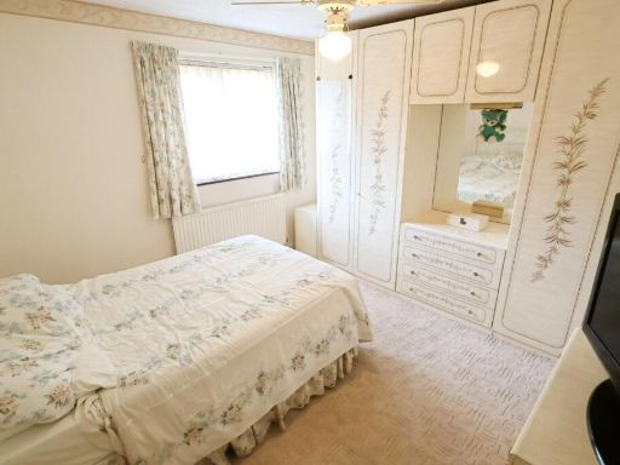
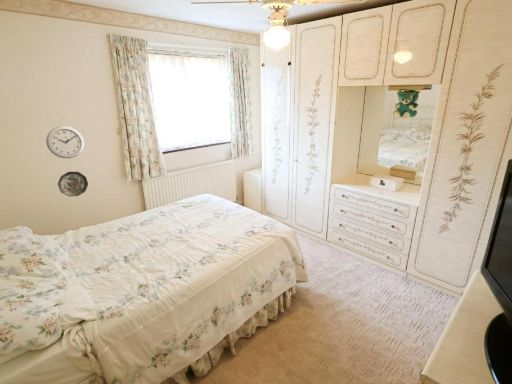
+ wall clock [45,125,85,159]
+ decorative plate [57,171,89,197]
